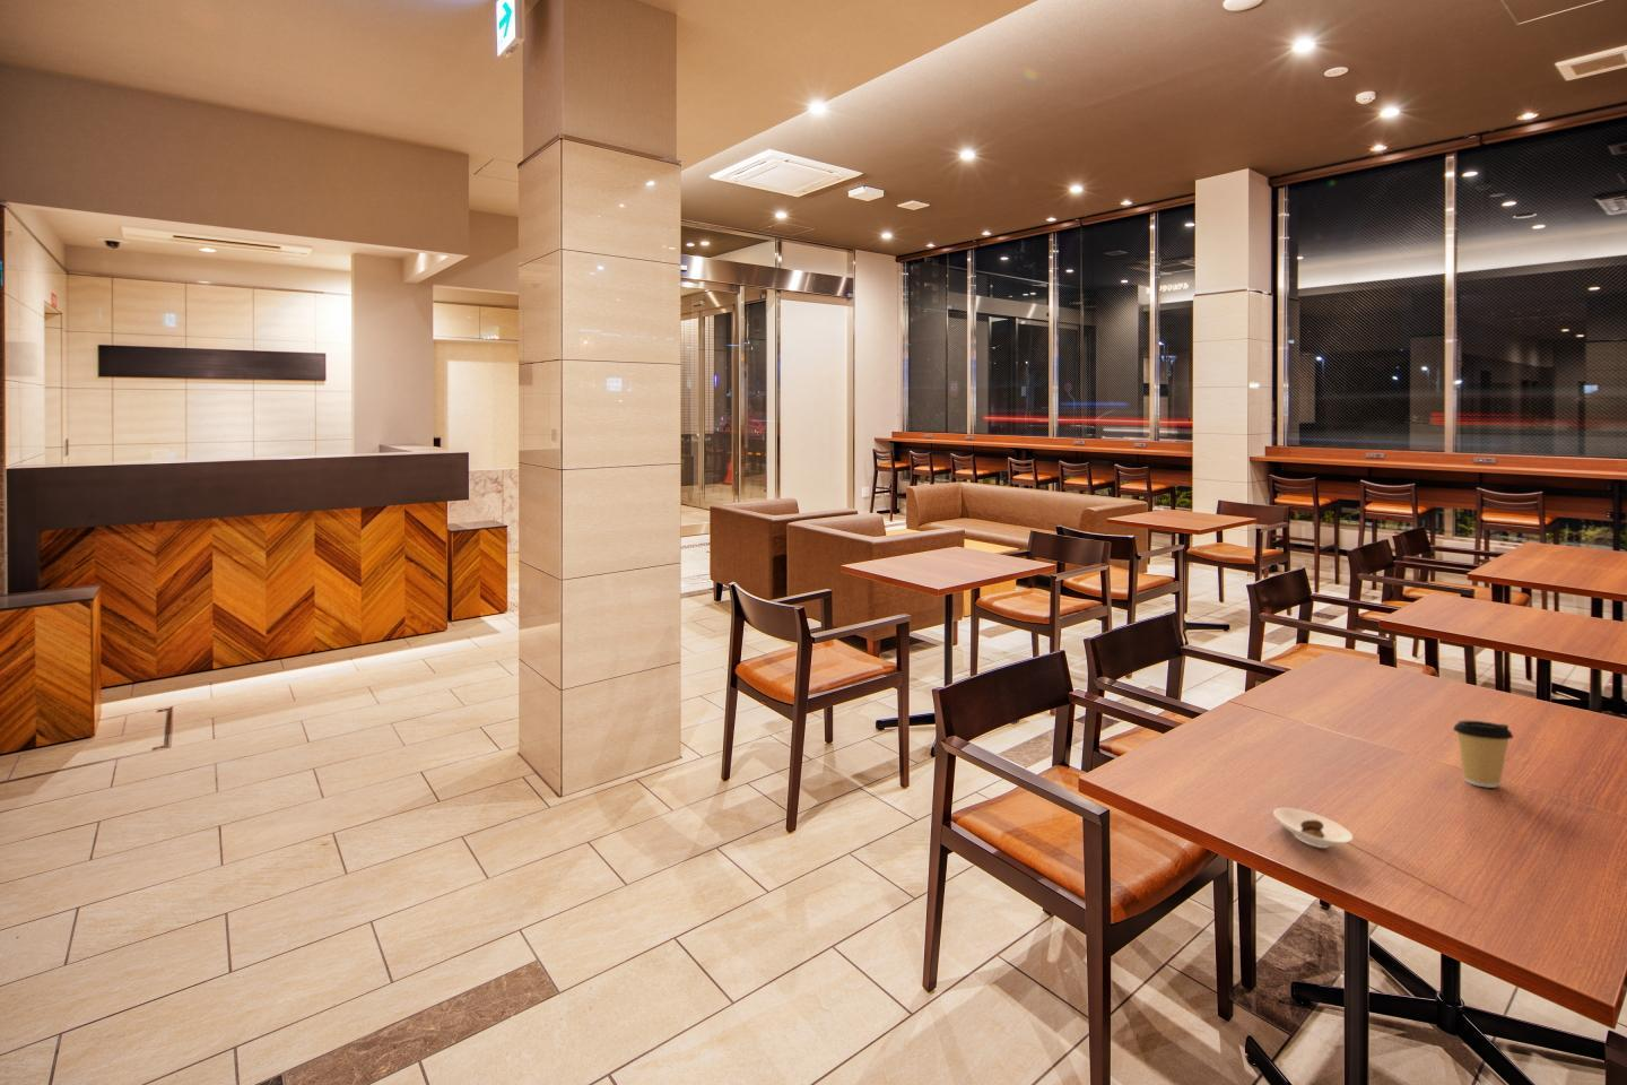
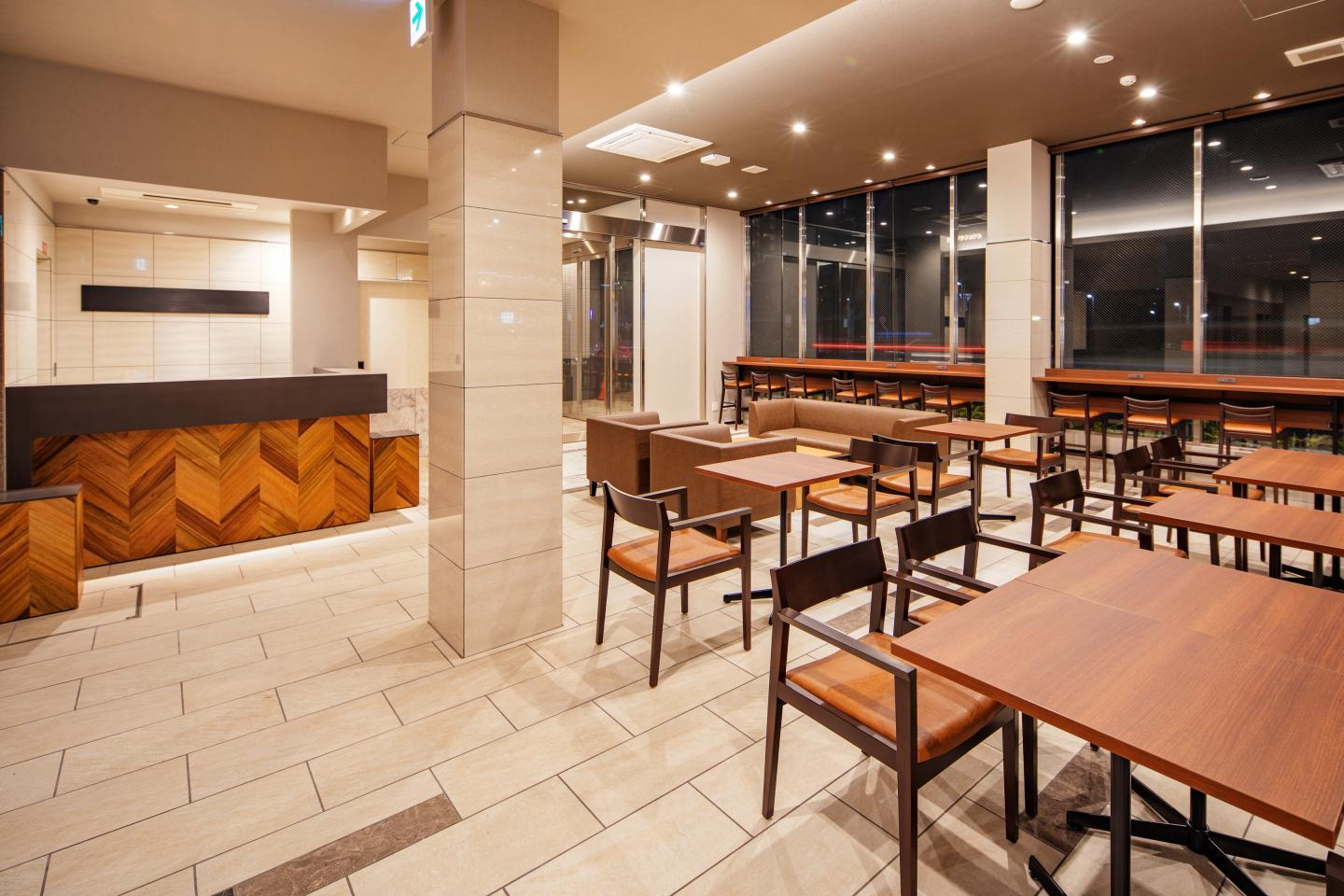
- coffee cup [1451,721,1514,788]
- saucer [1272,806,1353,849]
